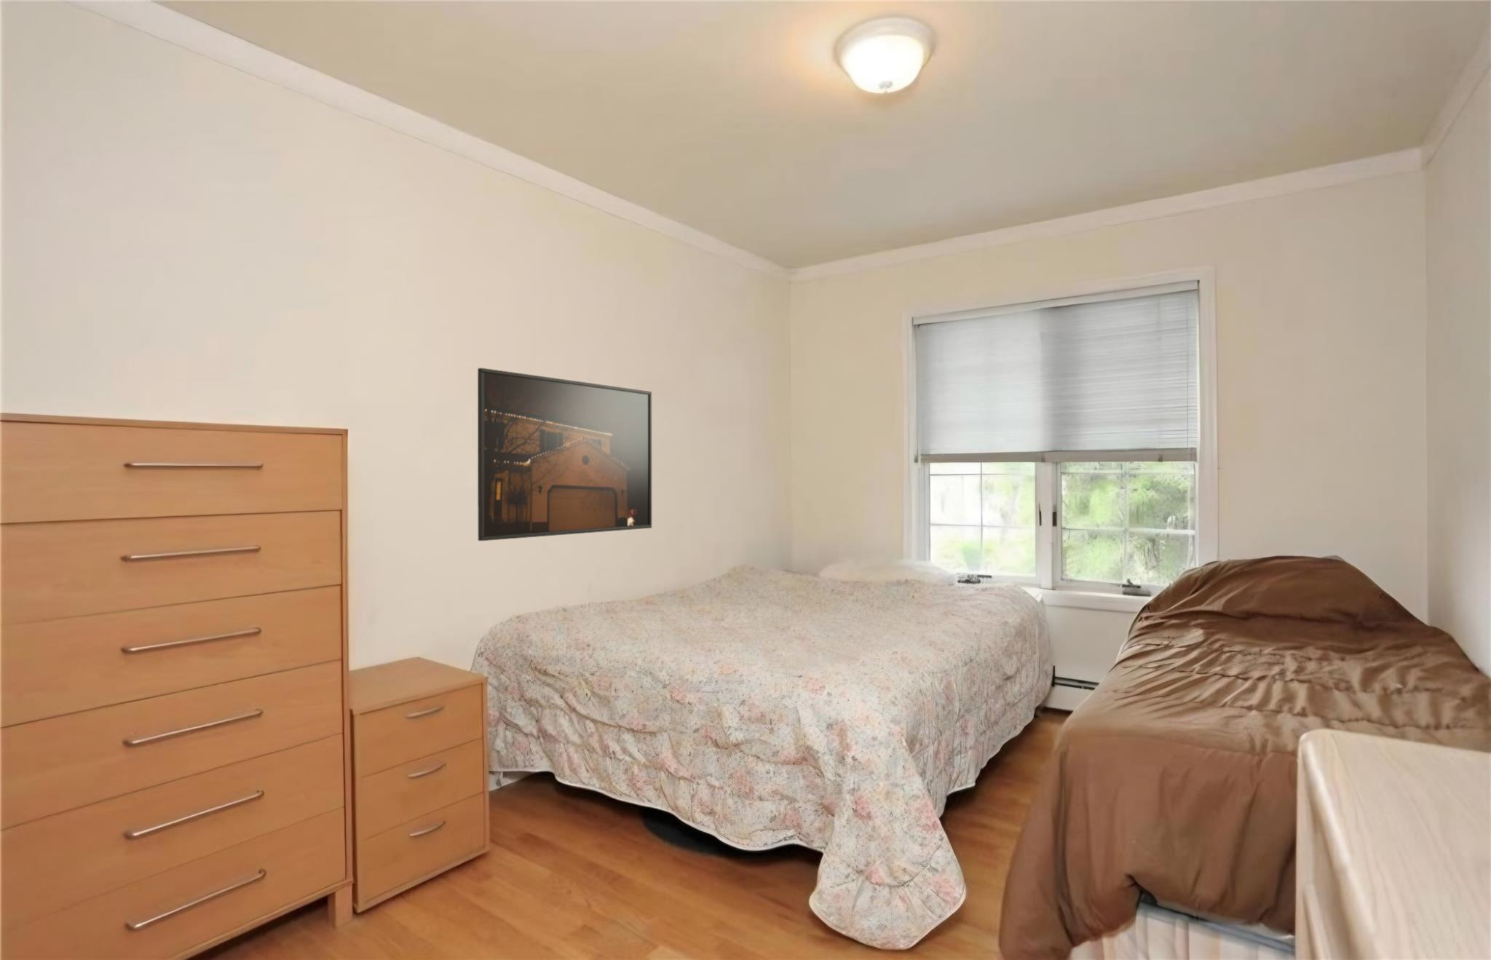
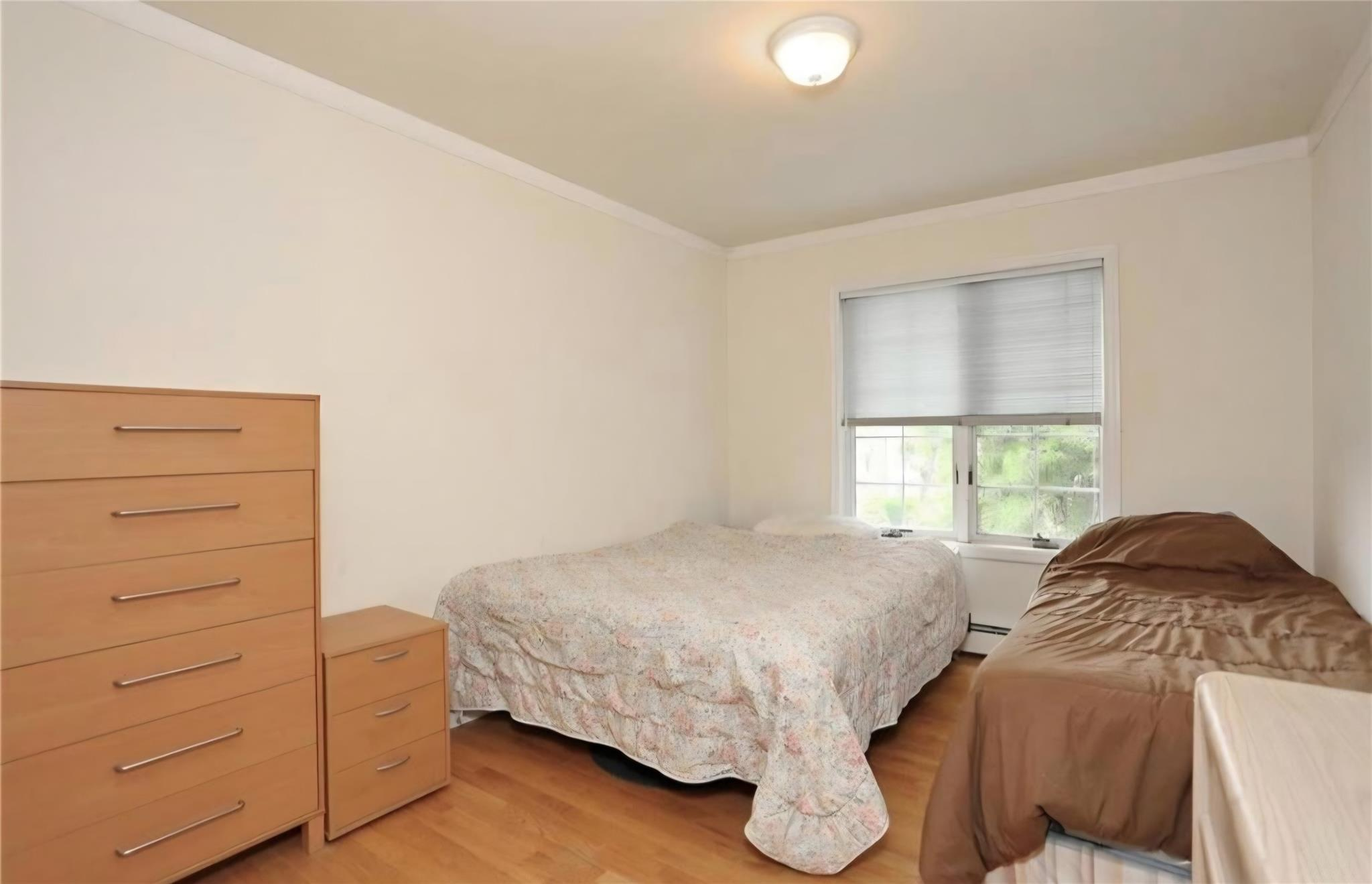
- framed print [477,367,652,542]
